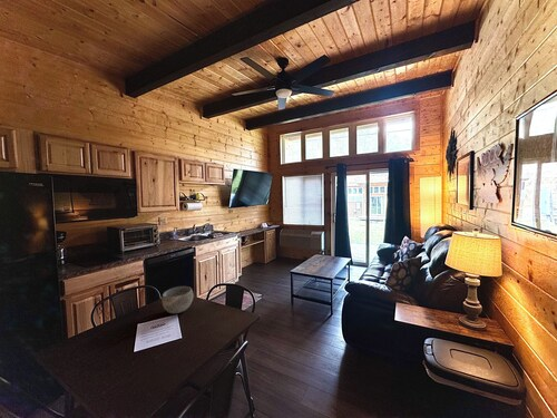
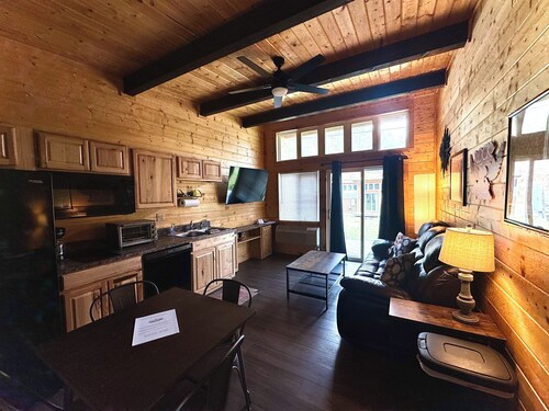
- bowl [160,285,195,314]
